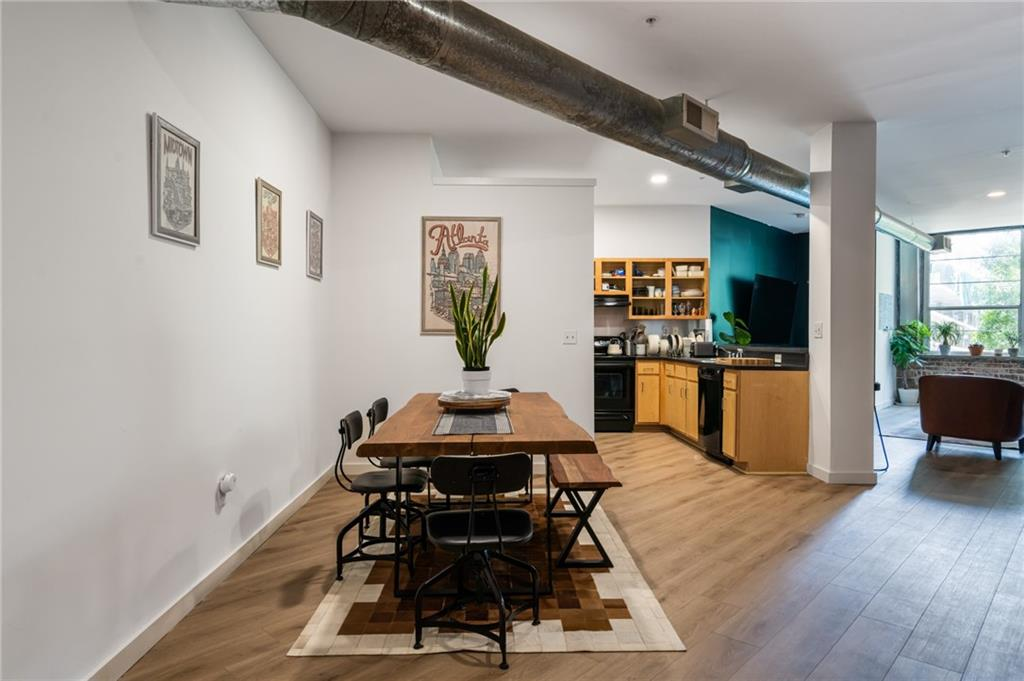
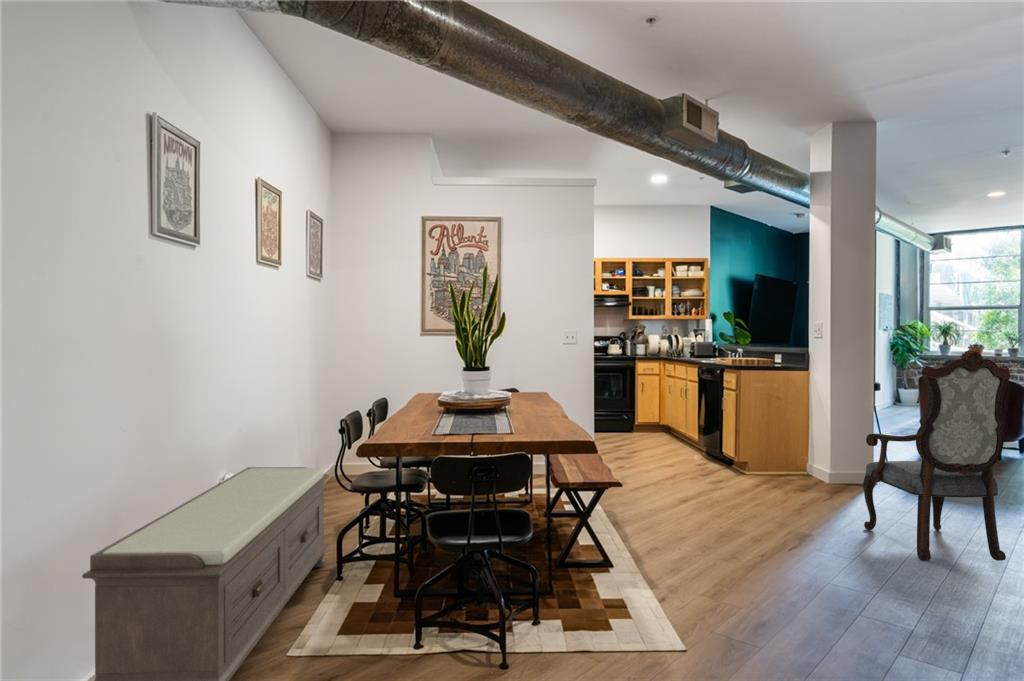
+ armchair [862,349,1012,562]
+ bench [81,466,330,681]
